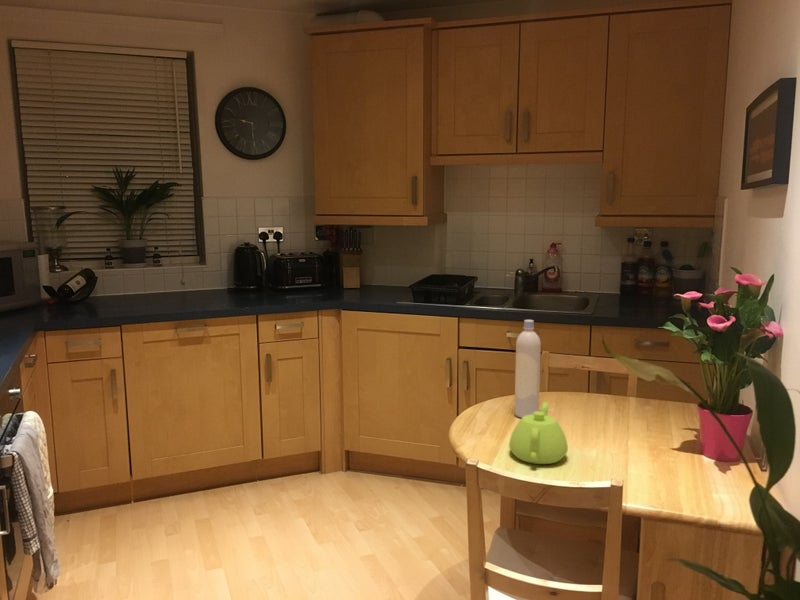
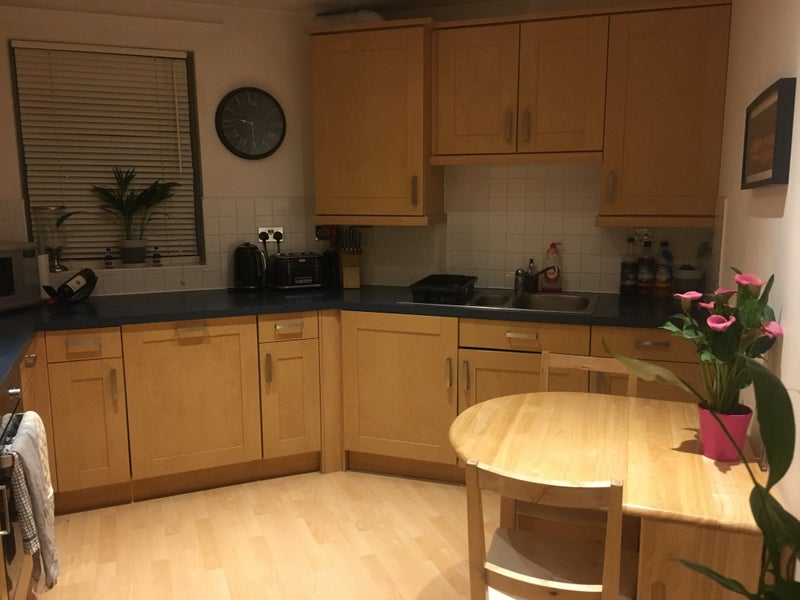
- bottle [514,319,542,419]
- teapot [508,401,569,465]
